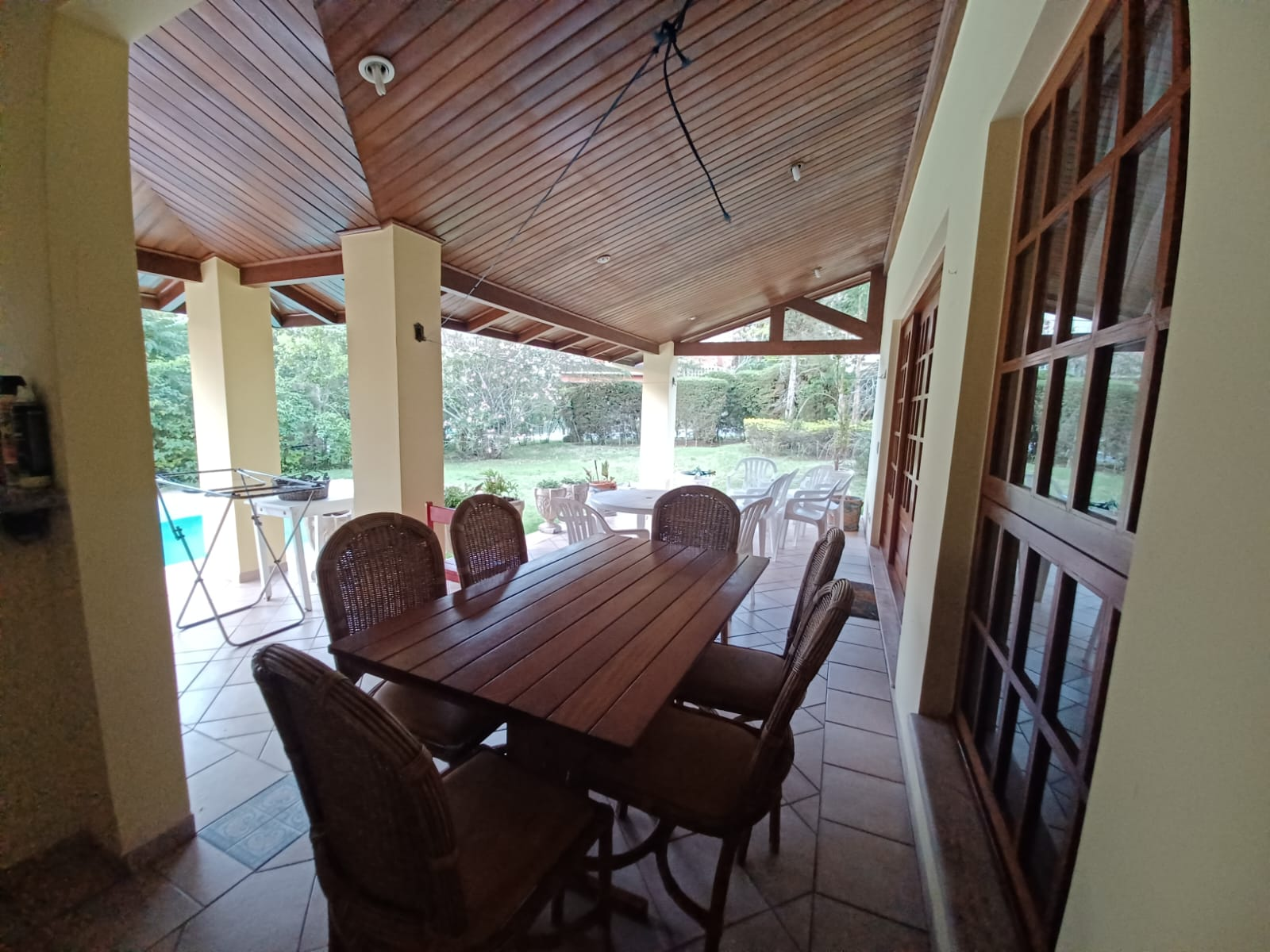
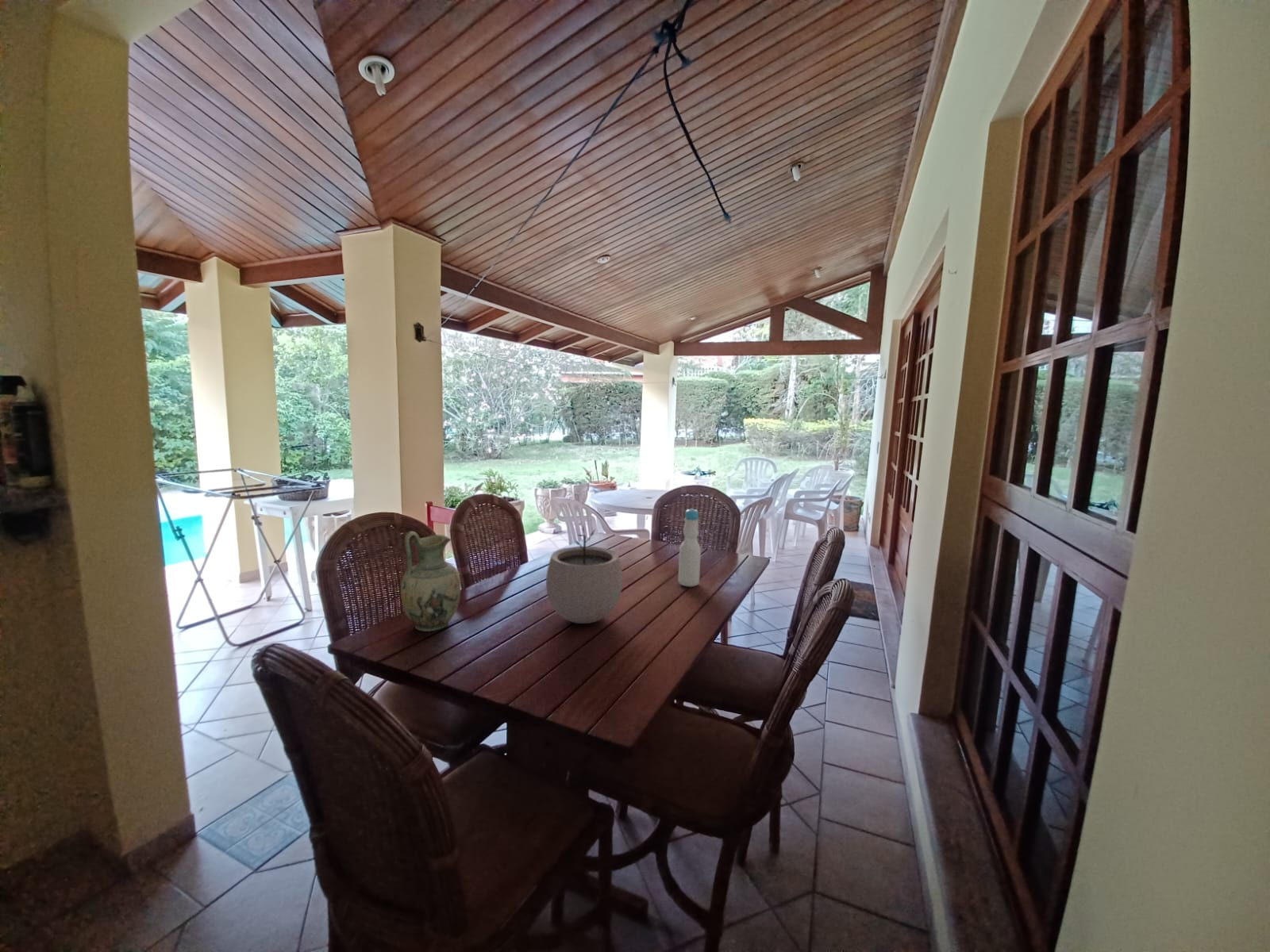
+ plant pot [545,524,623,624]
+ pitcher [400,531,462,632]
+ bottle [678,508,702,588]
